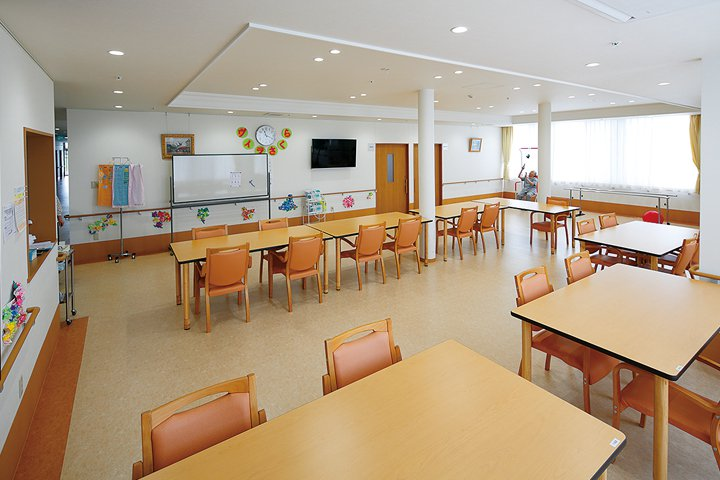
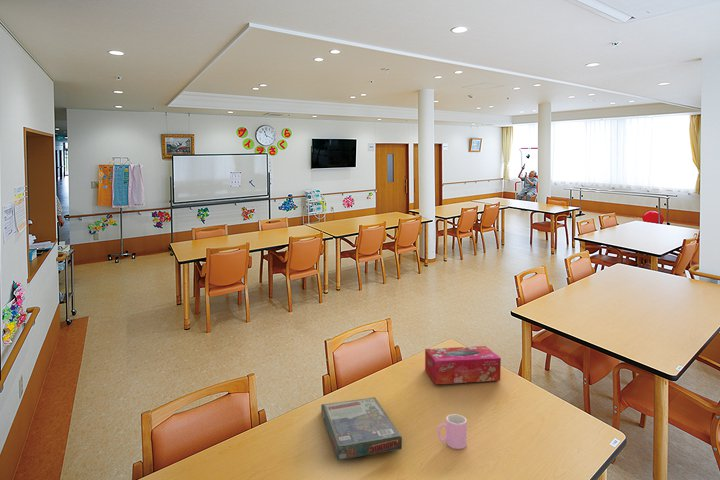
+ board game [320,396,403,461]
+ cup [436,413,468,450]
+ tissue box [424,345,502,385]
